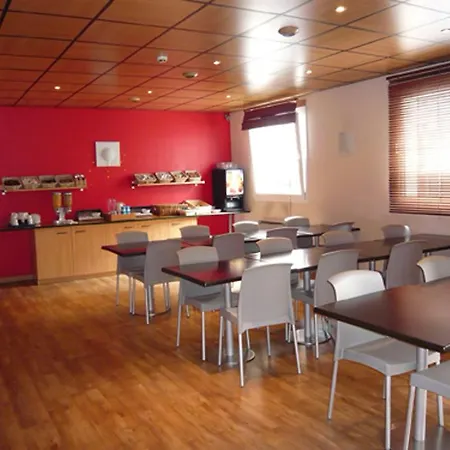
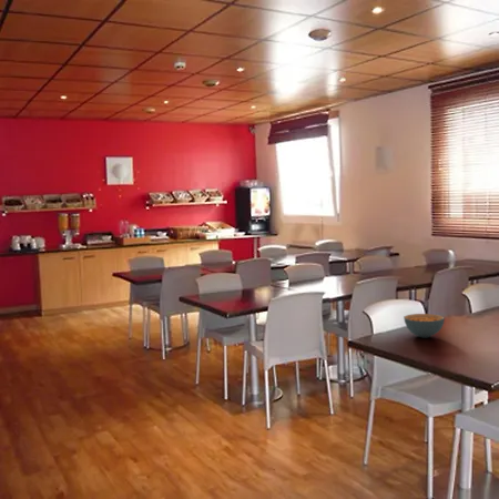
+ cereal bowl [403,313,446,338]
